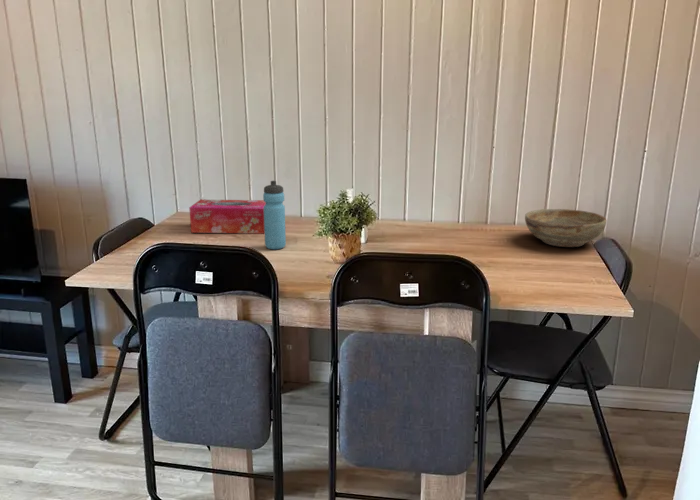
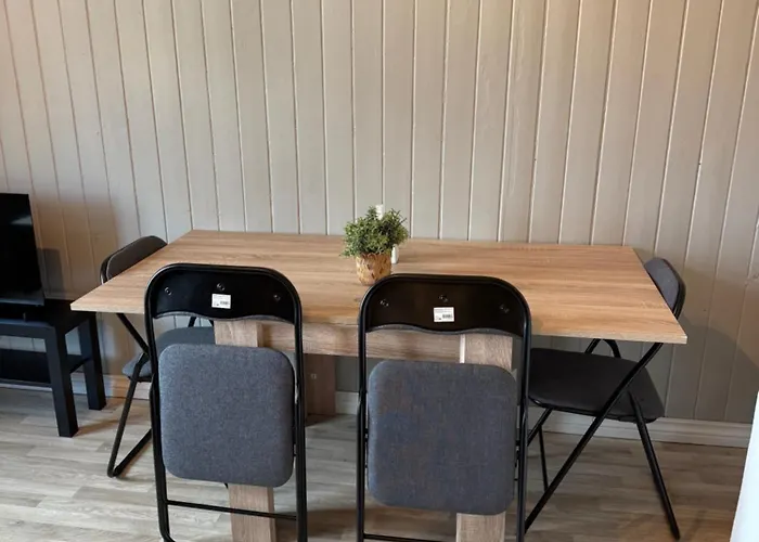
- water bottle [262,180,287,250]
- tissue box [188,198,266,235]
- bowl [524,208,608,248]
